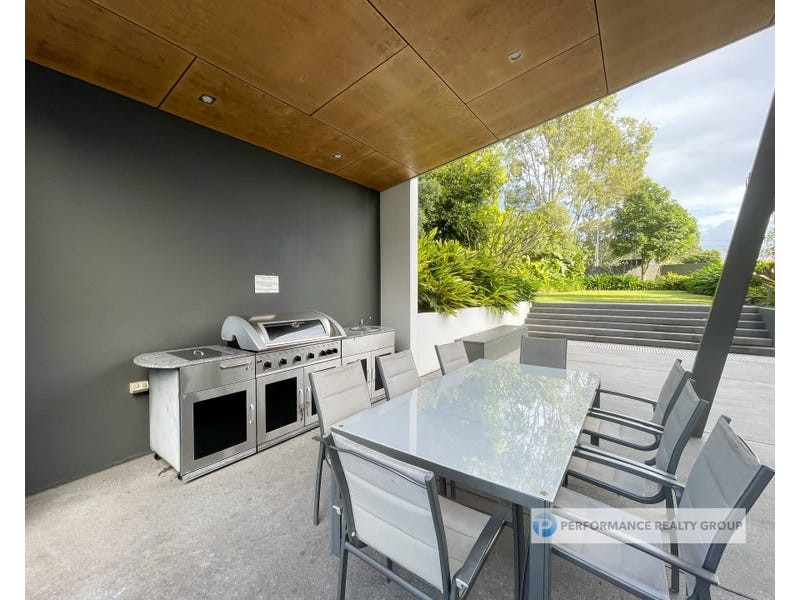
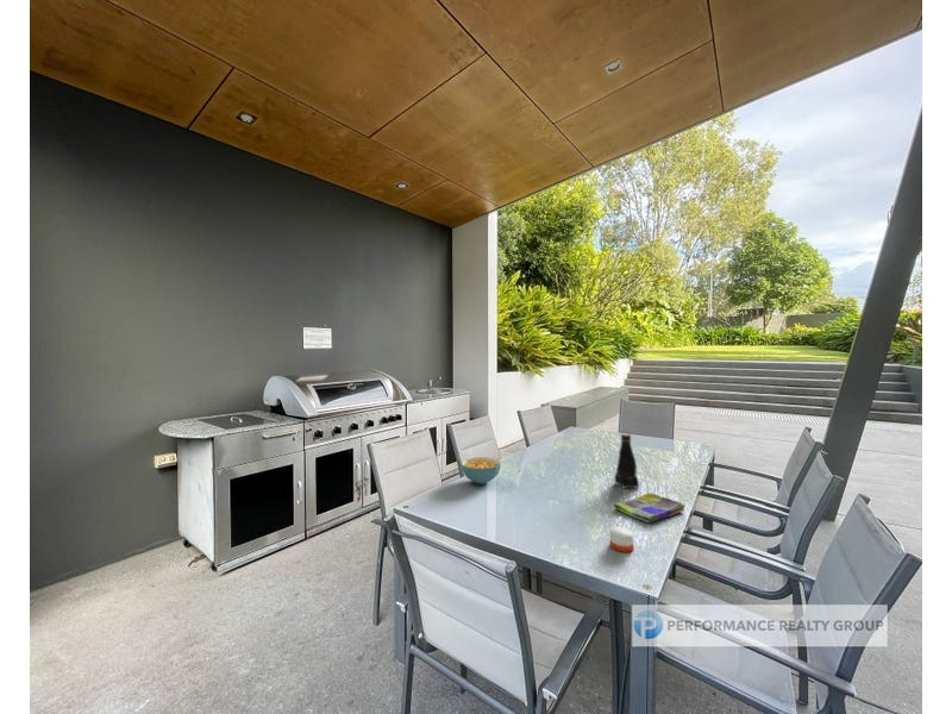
+ cereal bowl [461,456,502,486]
+ bottle [614,433,640,490]
+ dish towel [613,491,685,524]
+ candle [609,526,634,553]
